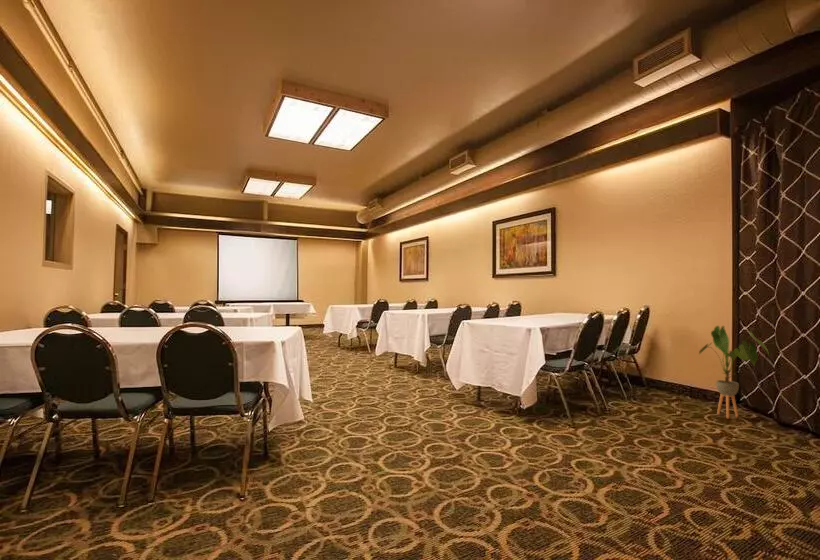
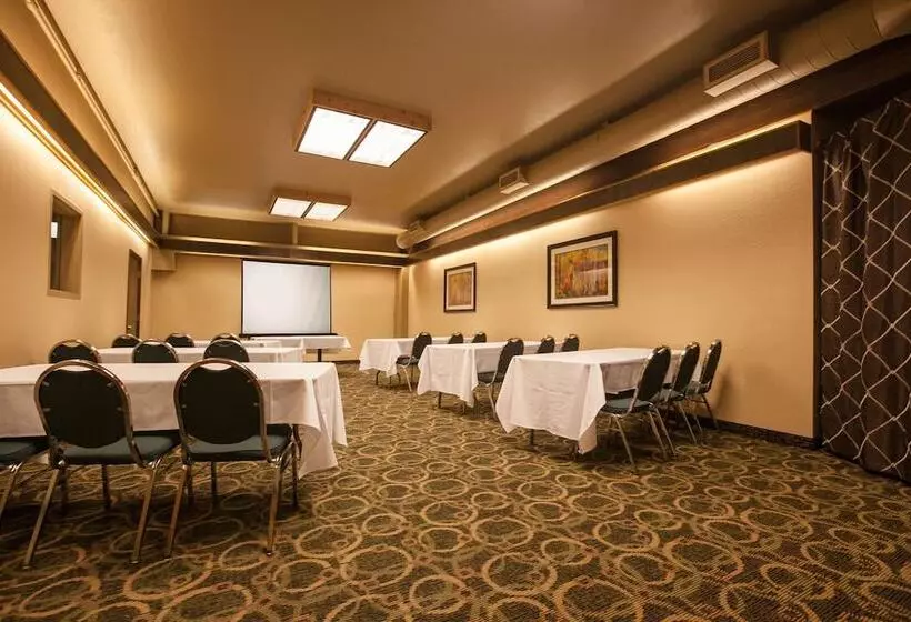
- house plant [698,325,770,419]
